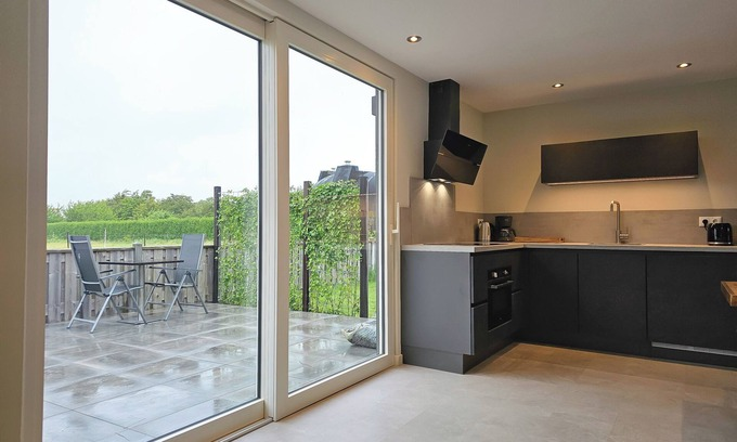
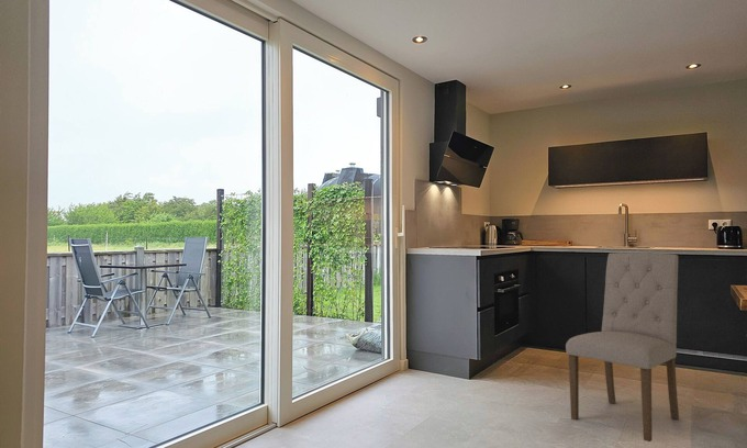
+ dining chair [565,251,680,443]
